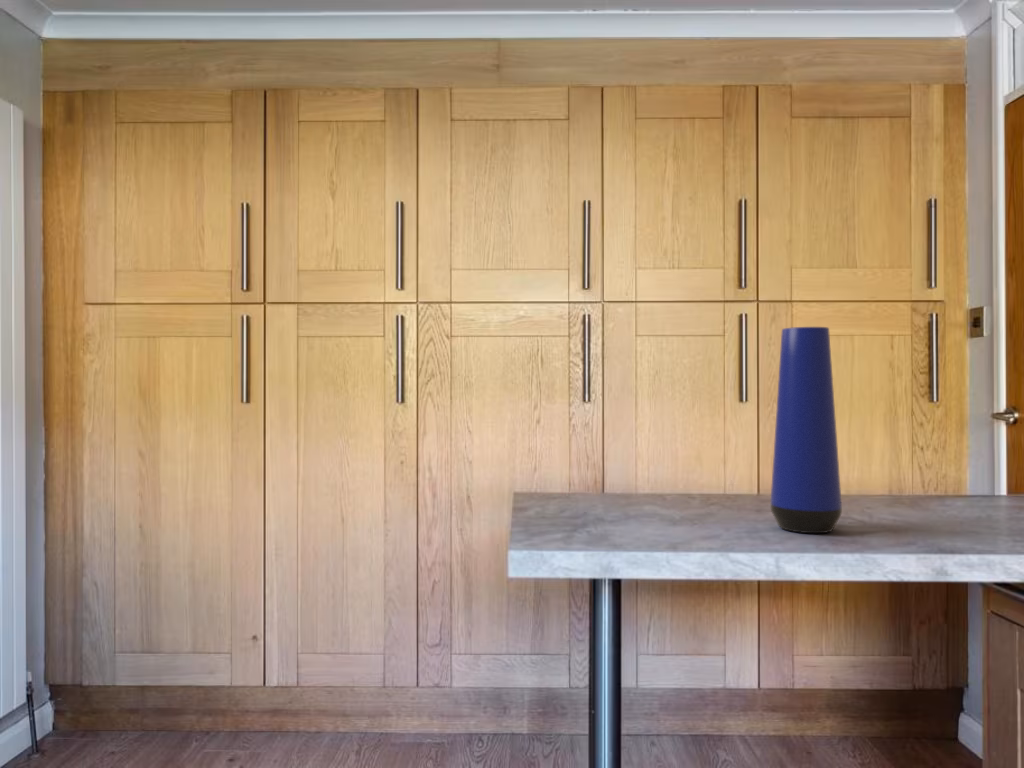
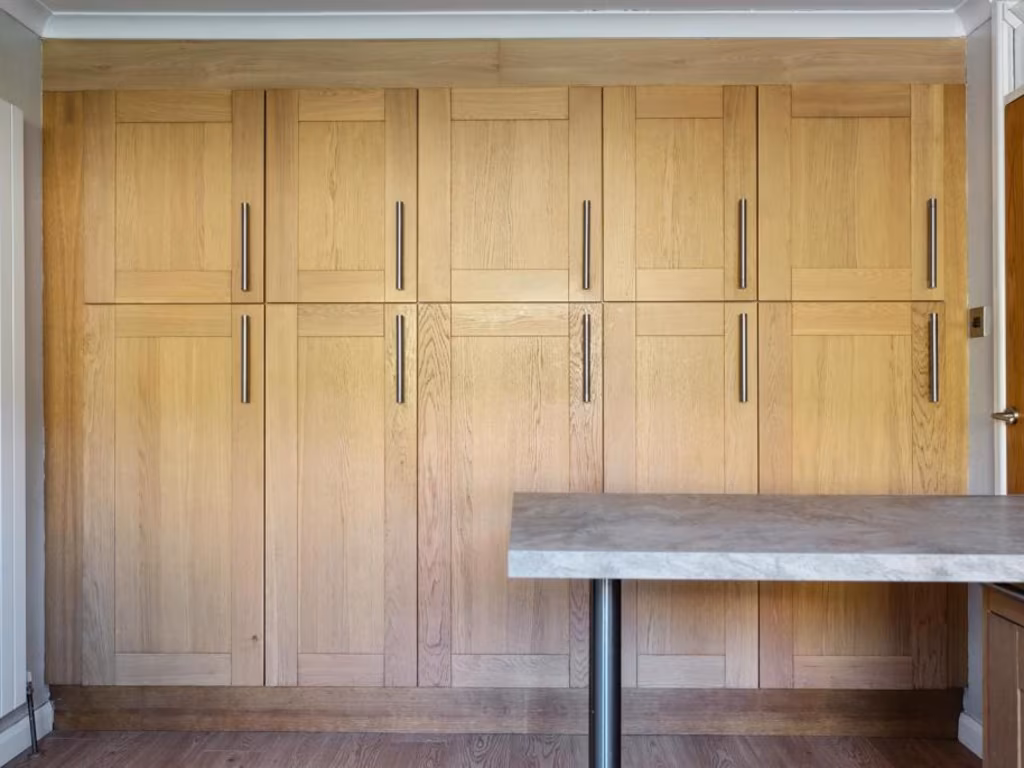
- vase [769,326,843,534]
